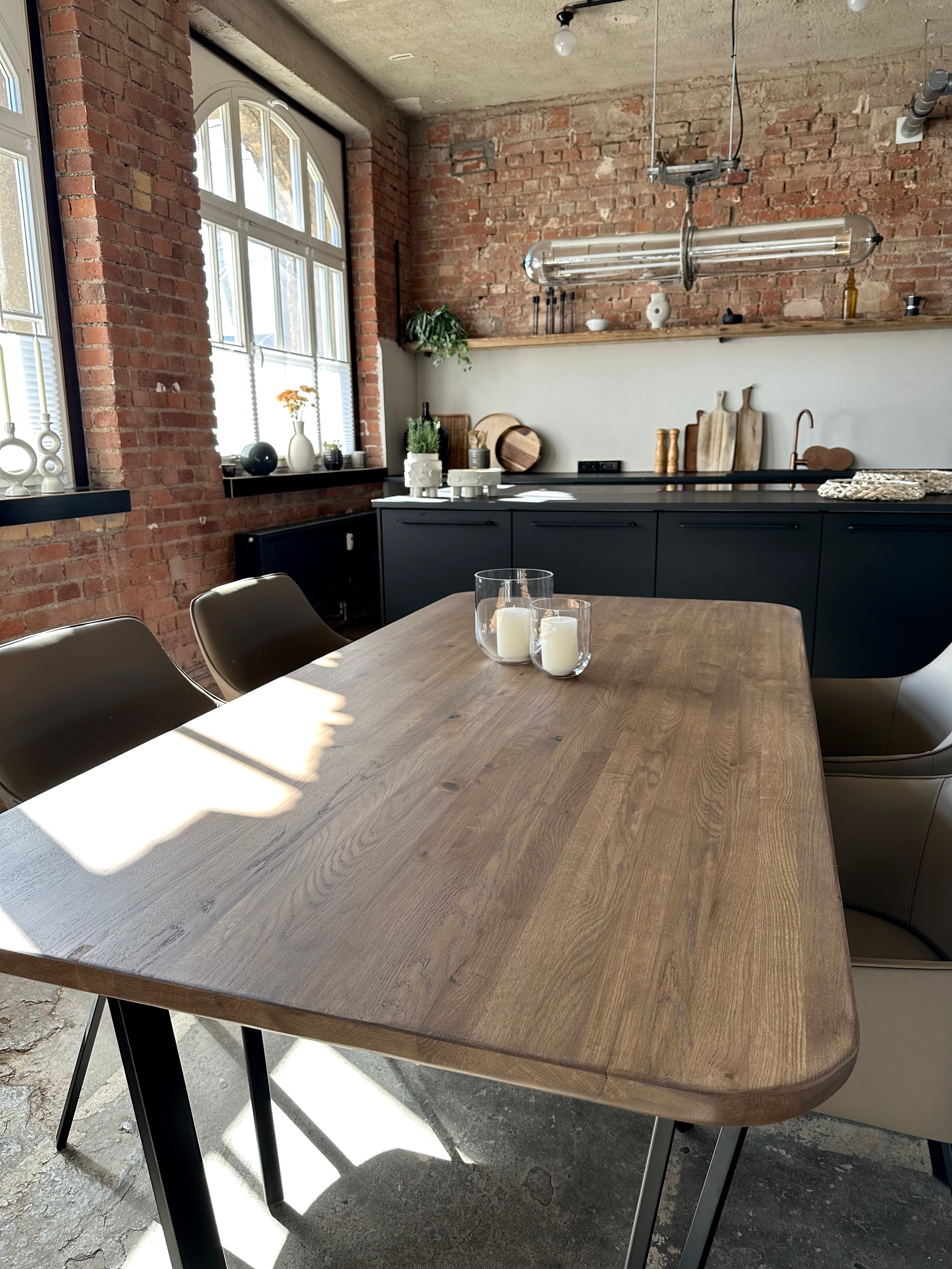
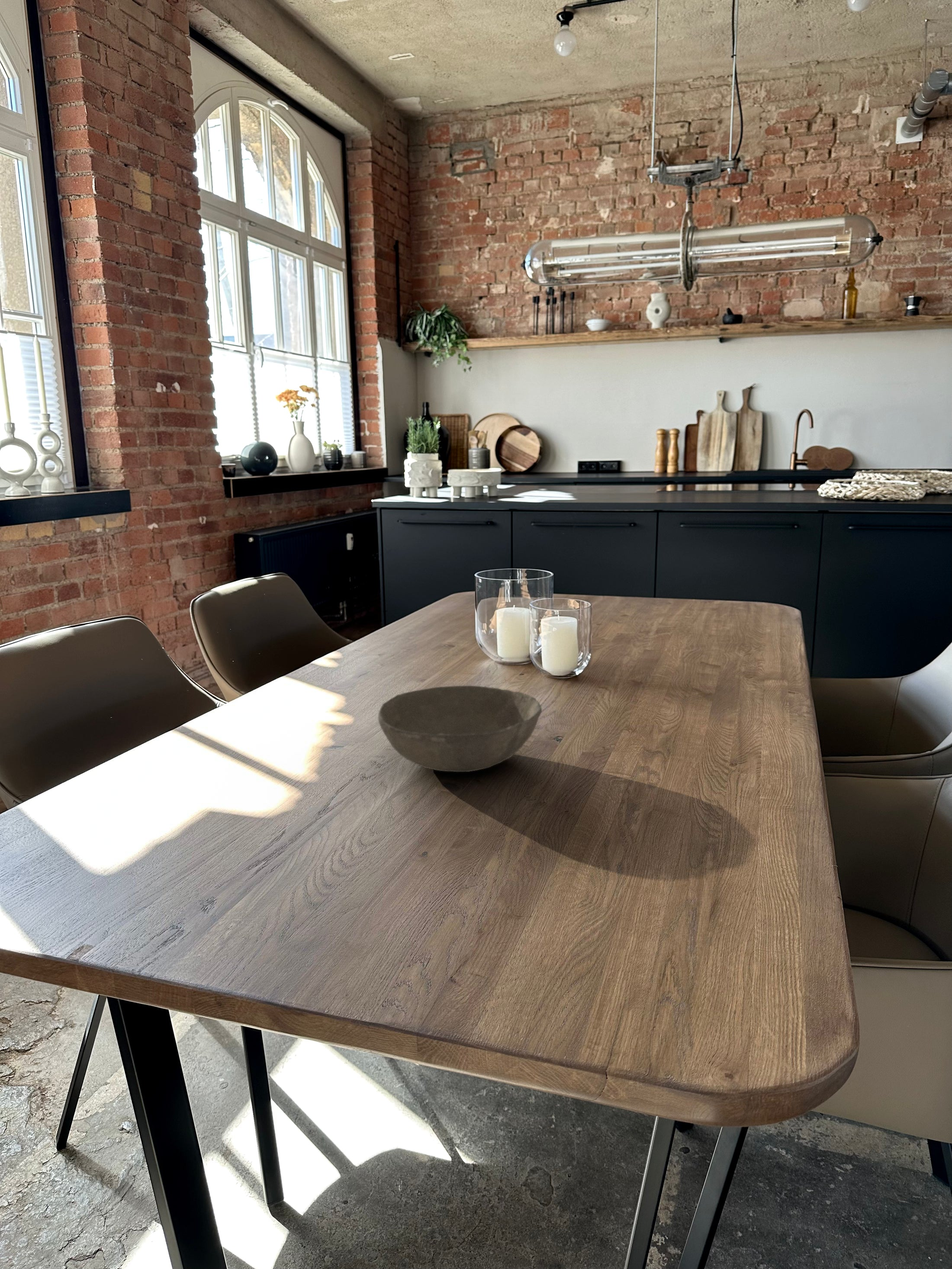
+ bowl [377,685,542,772]
